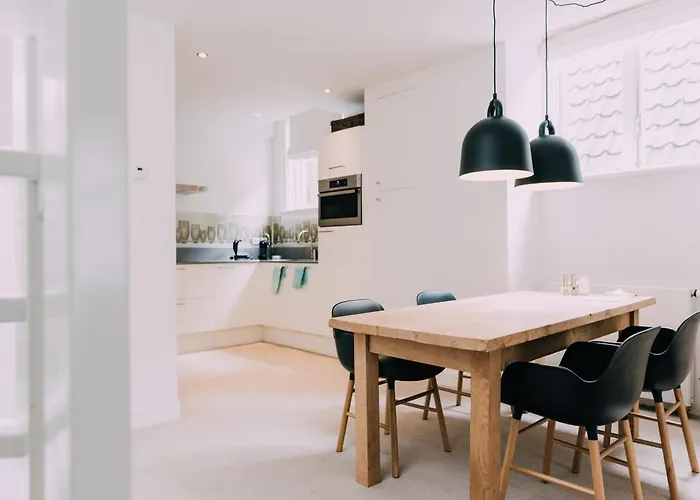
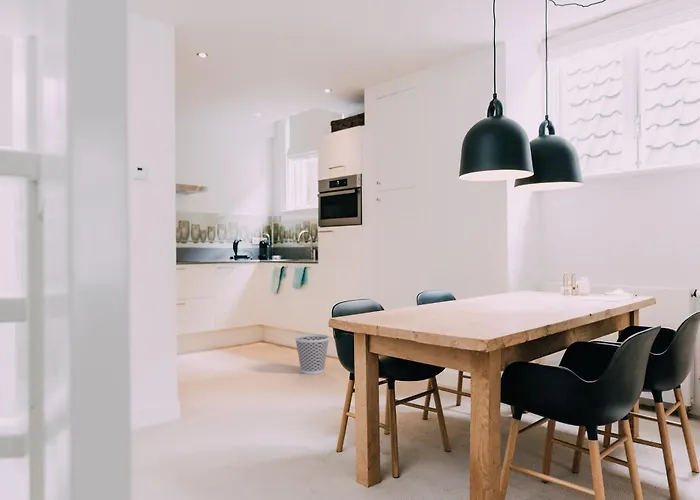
+ wastebasket [294,333,331,375]
